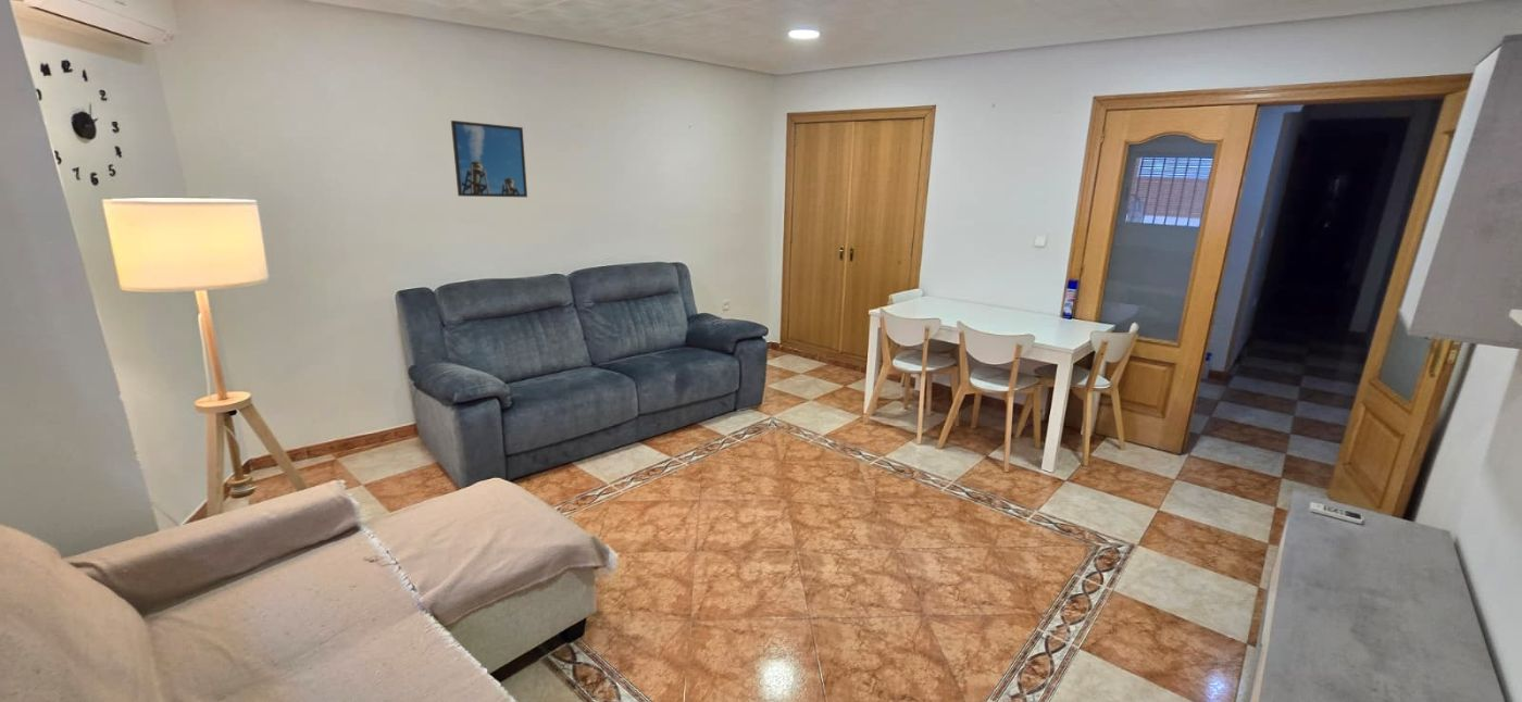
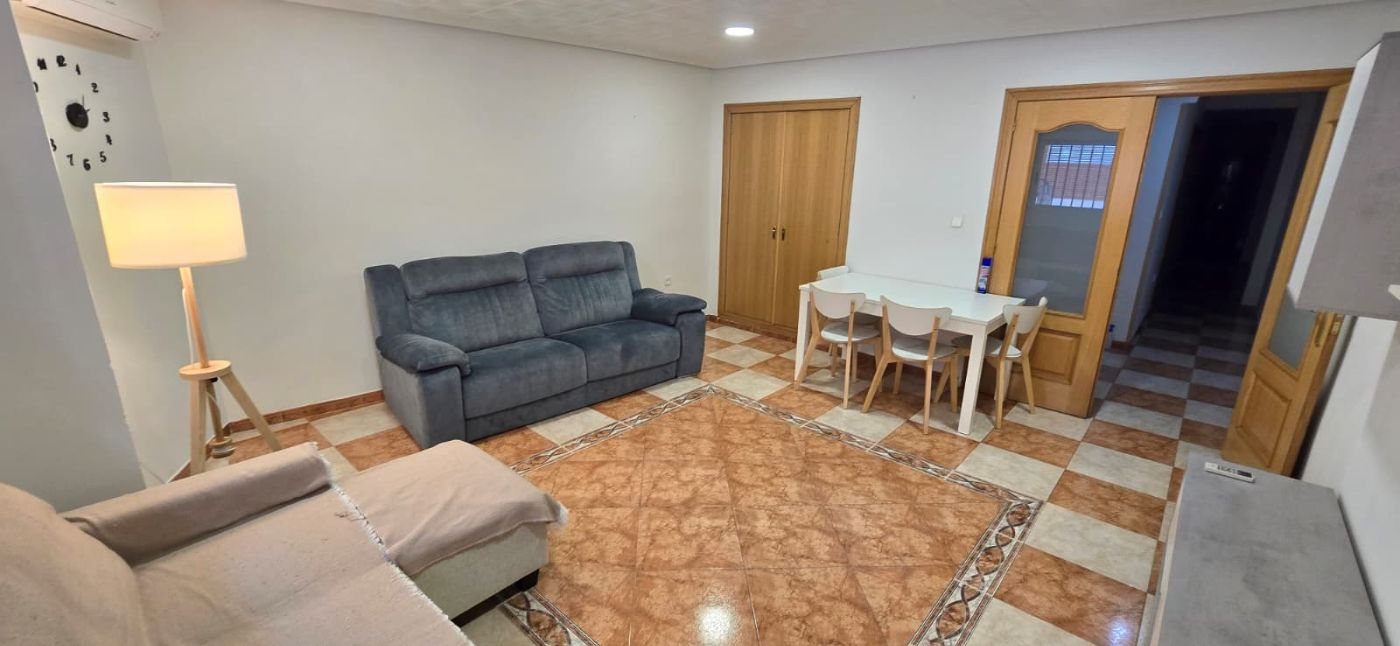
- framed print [450,120,528,198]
